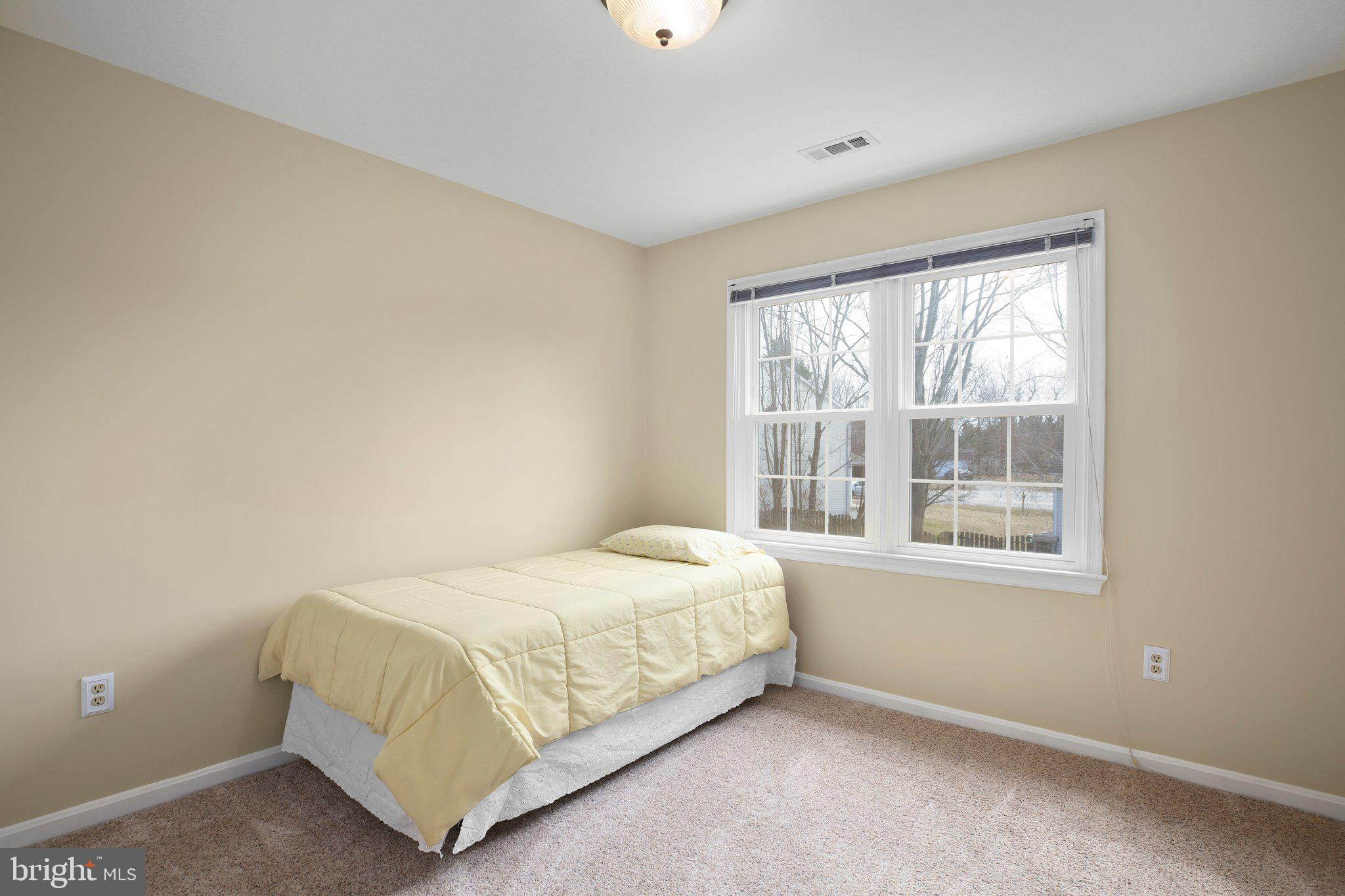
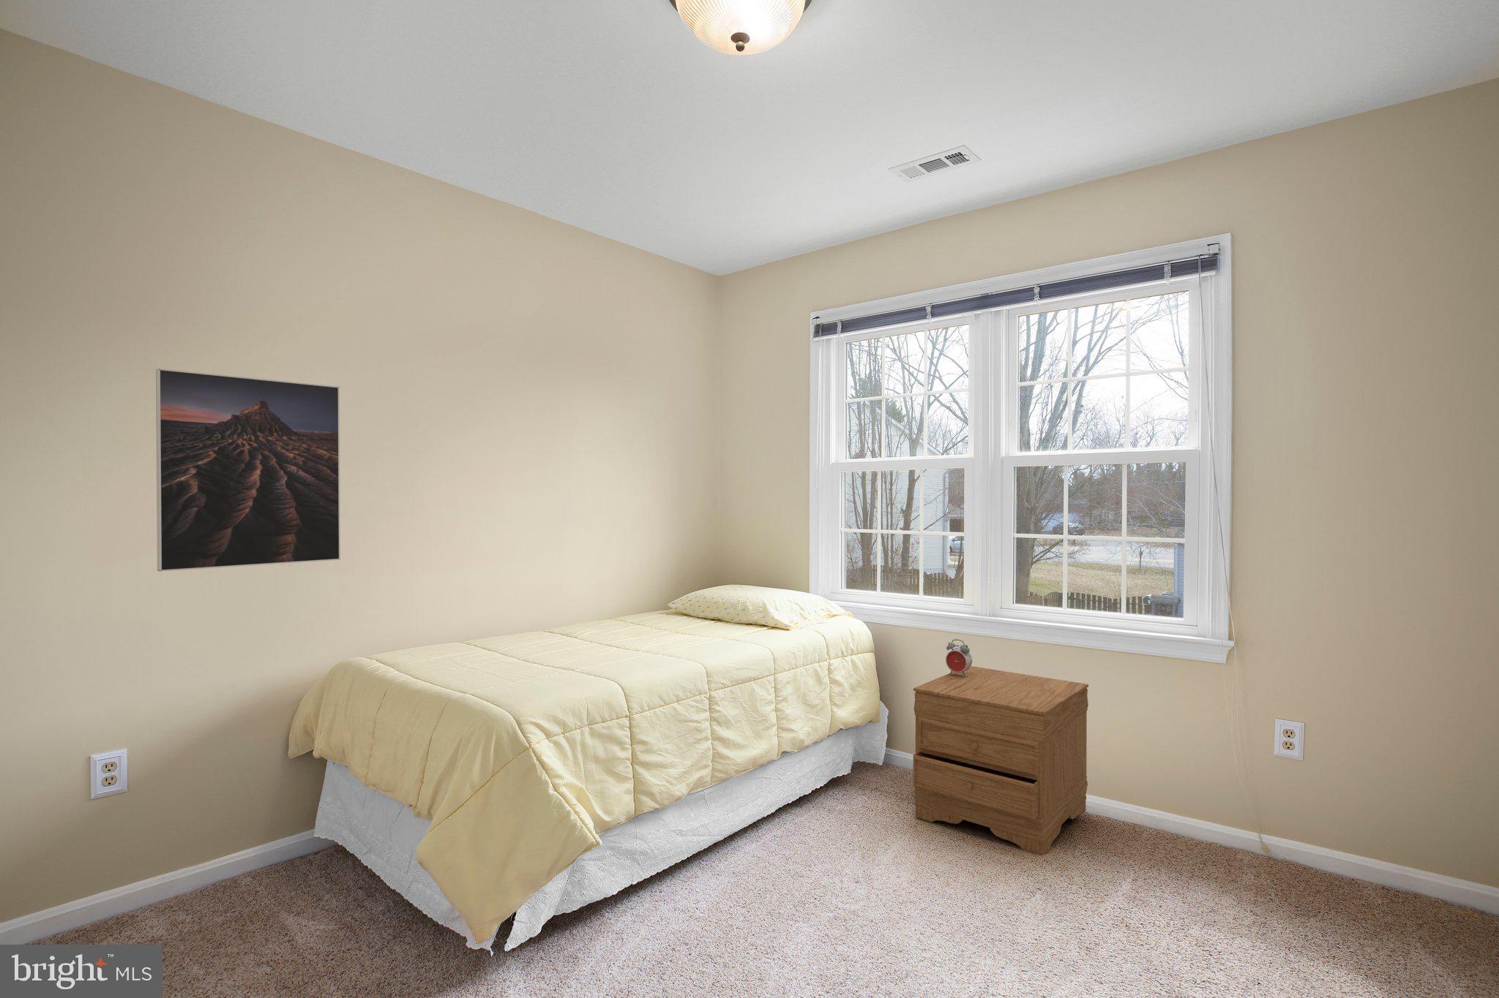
+ nightstand [912,665,1089,857]
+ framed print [155,368,341,573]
+ alarm clock [945,638,973,676]
